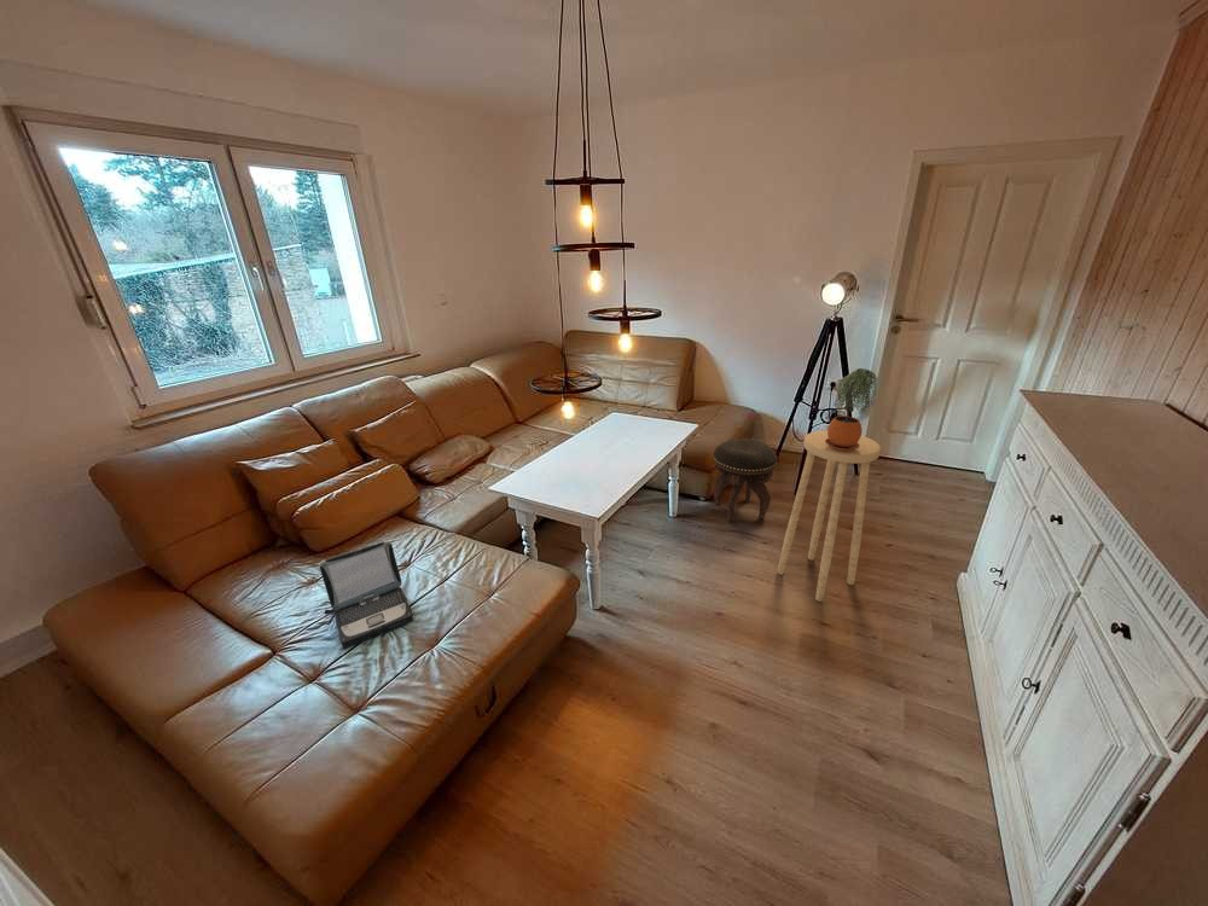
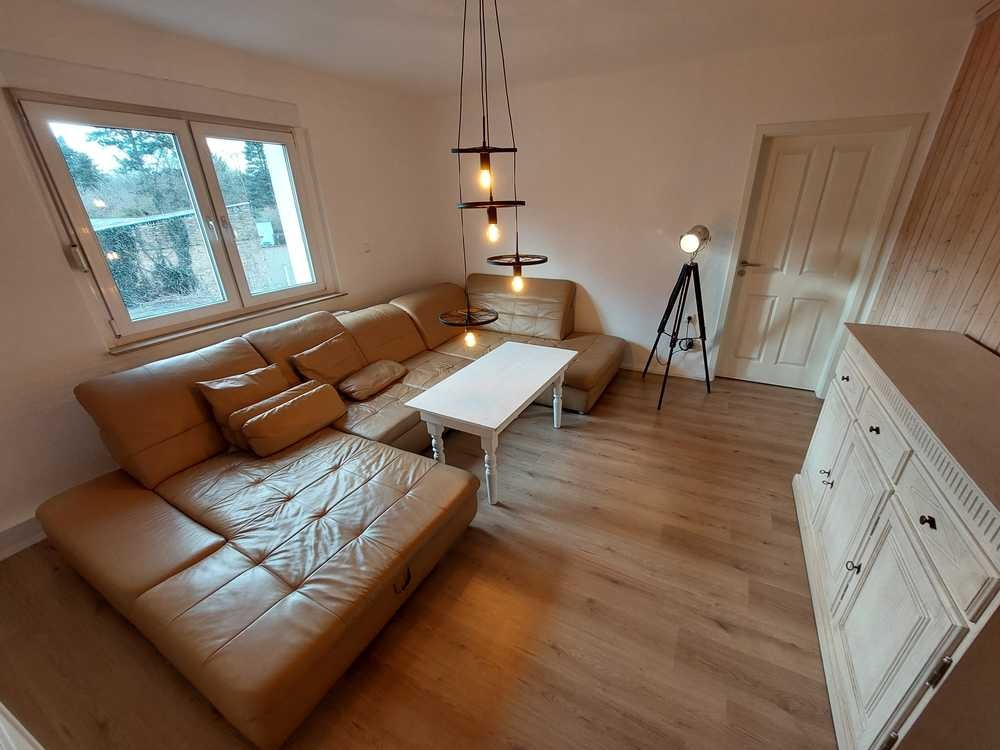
- potted plant [825,367,878,452]
- footstool [713,437,778,523]
- laptop [318,540,414,649]
- stool [776,429,882,603]
